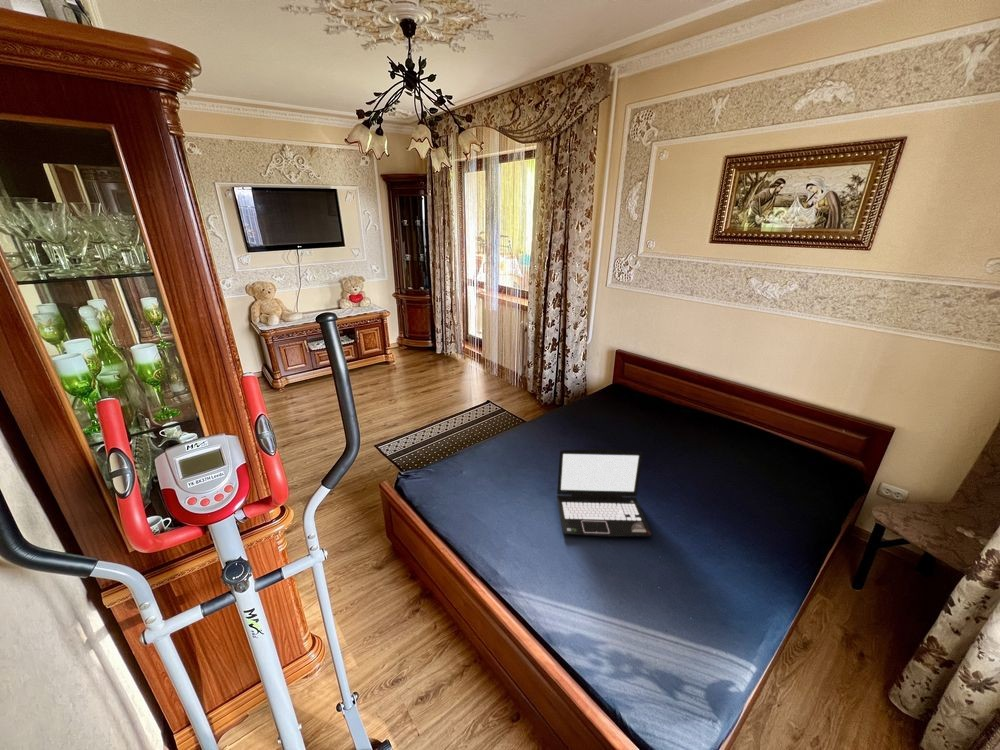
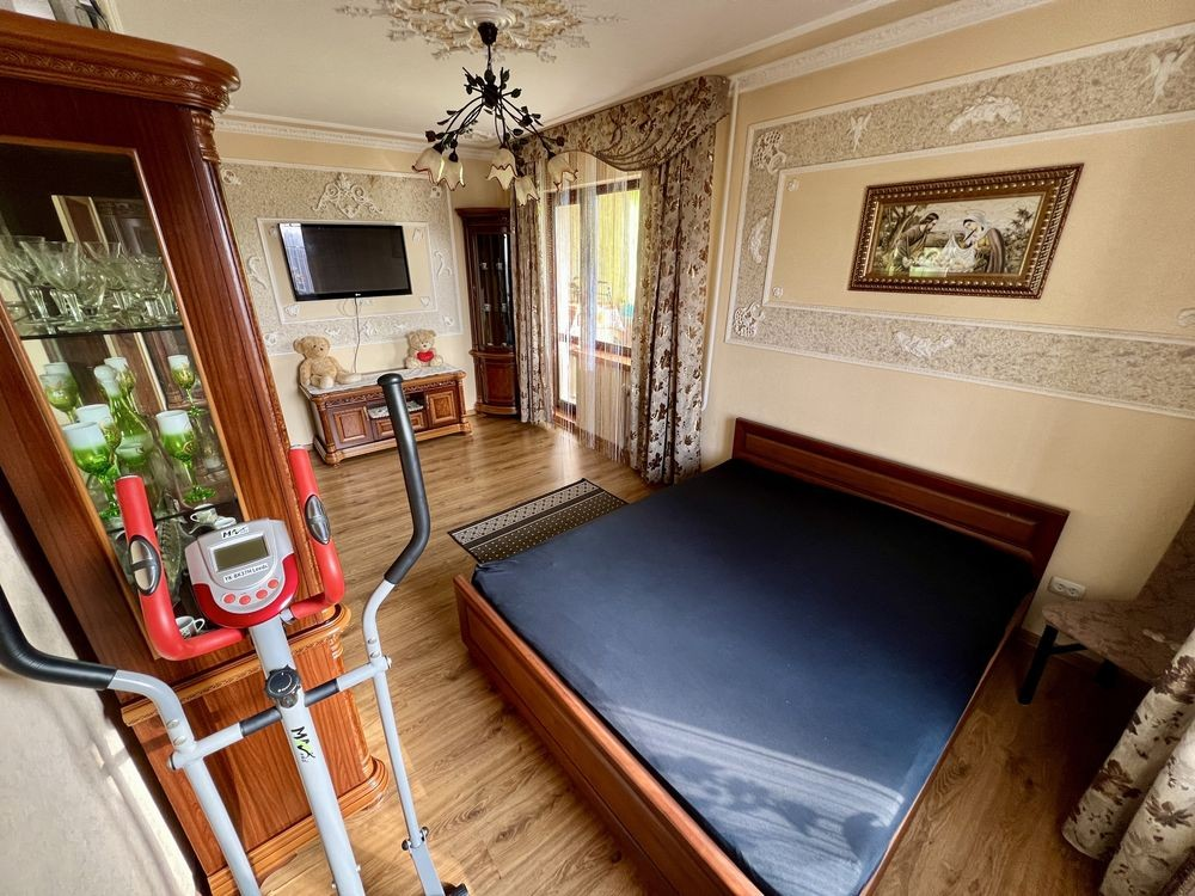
- laptop [556,448,653,538]
